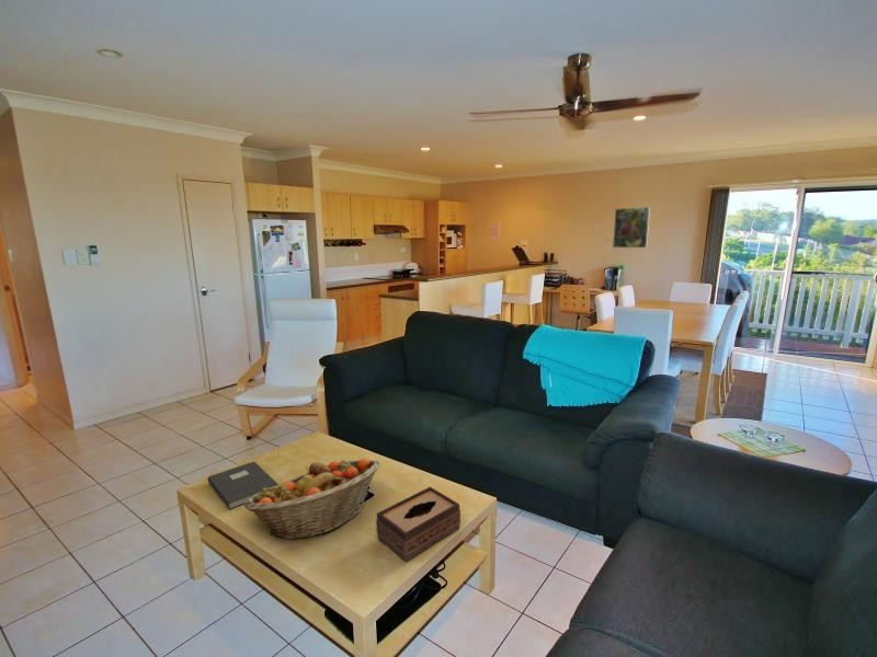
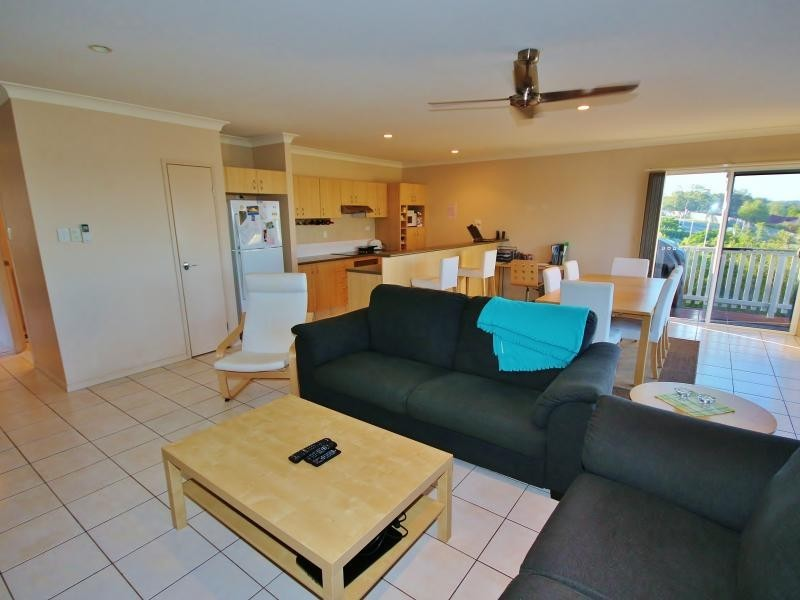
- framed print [612,206,651,249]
- fruit basket [243,458,381,540]
- book [206,461,280,510]
- tissue box [375,486,462,563]
